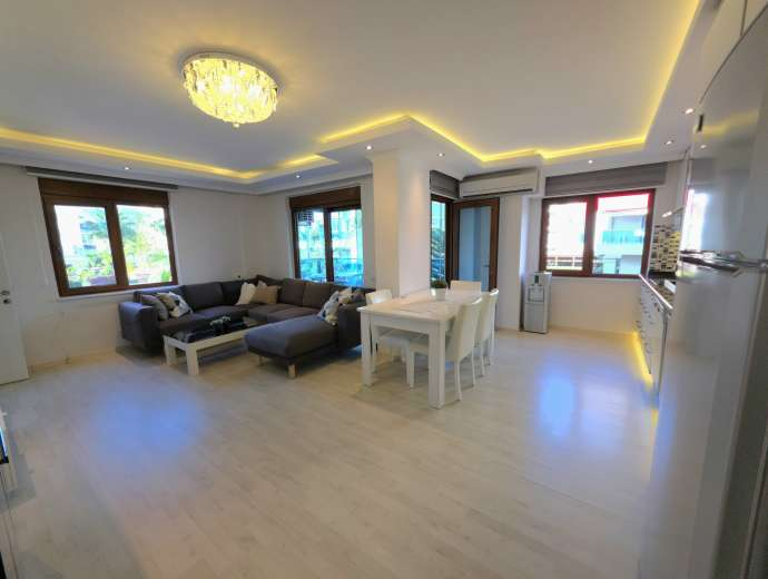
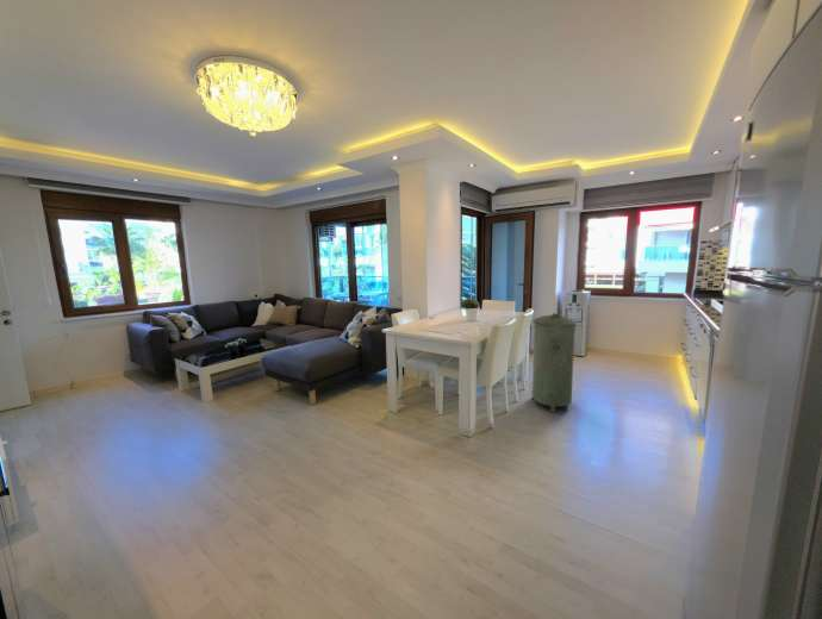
+ trash can [530,312,578,413]
